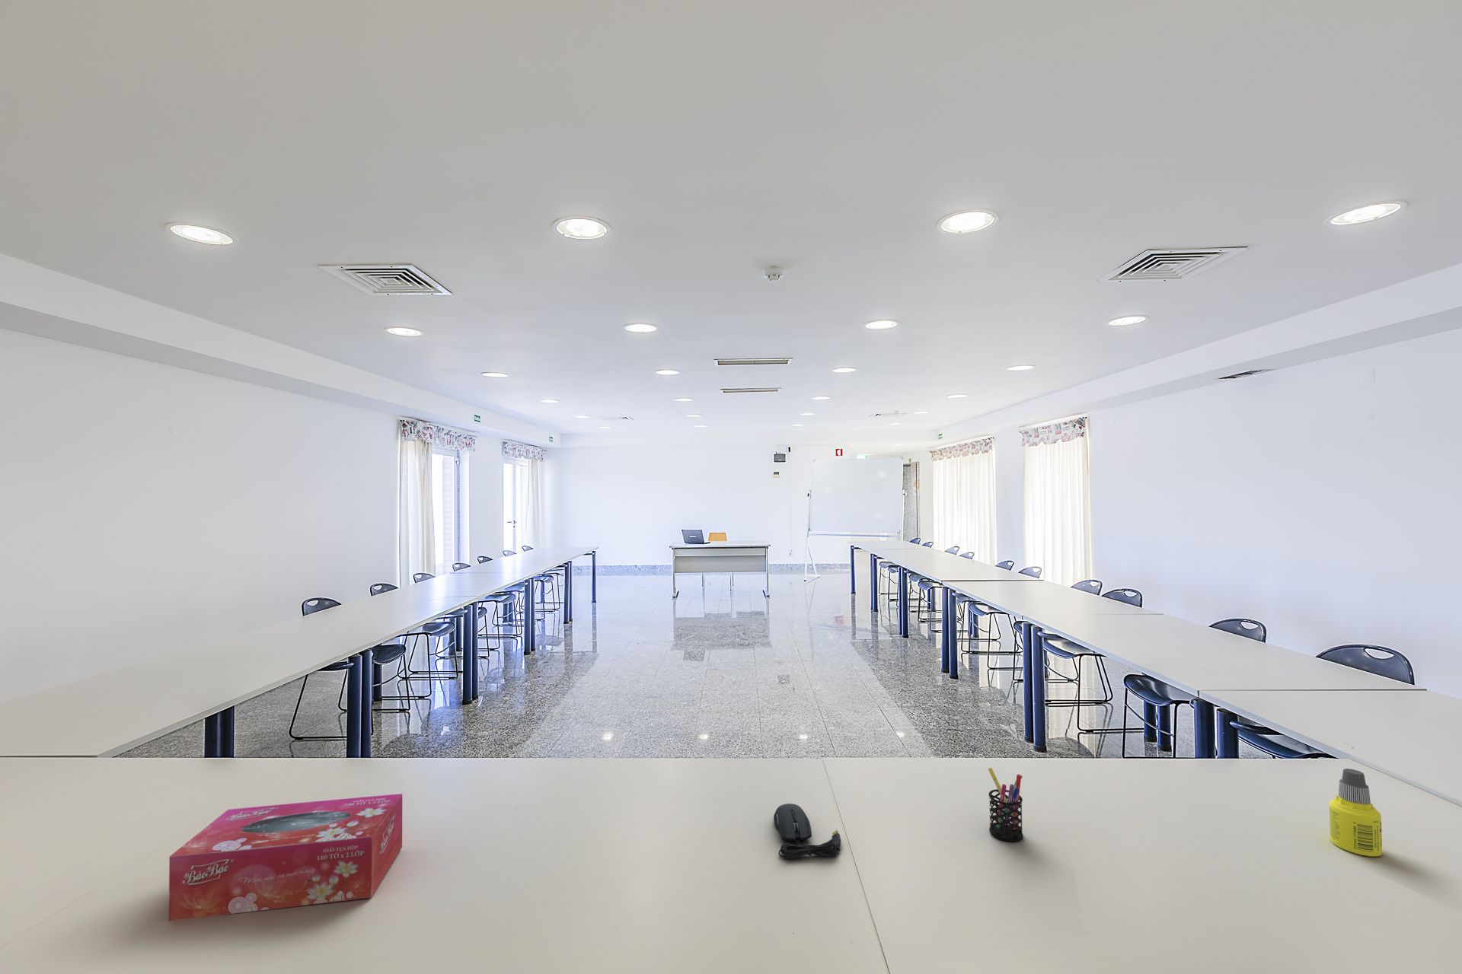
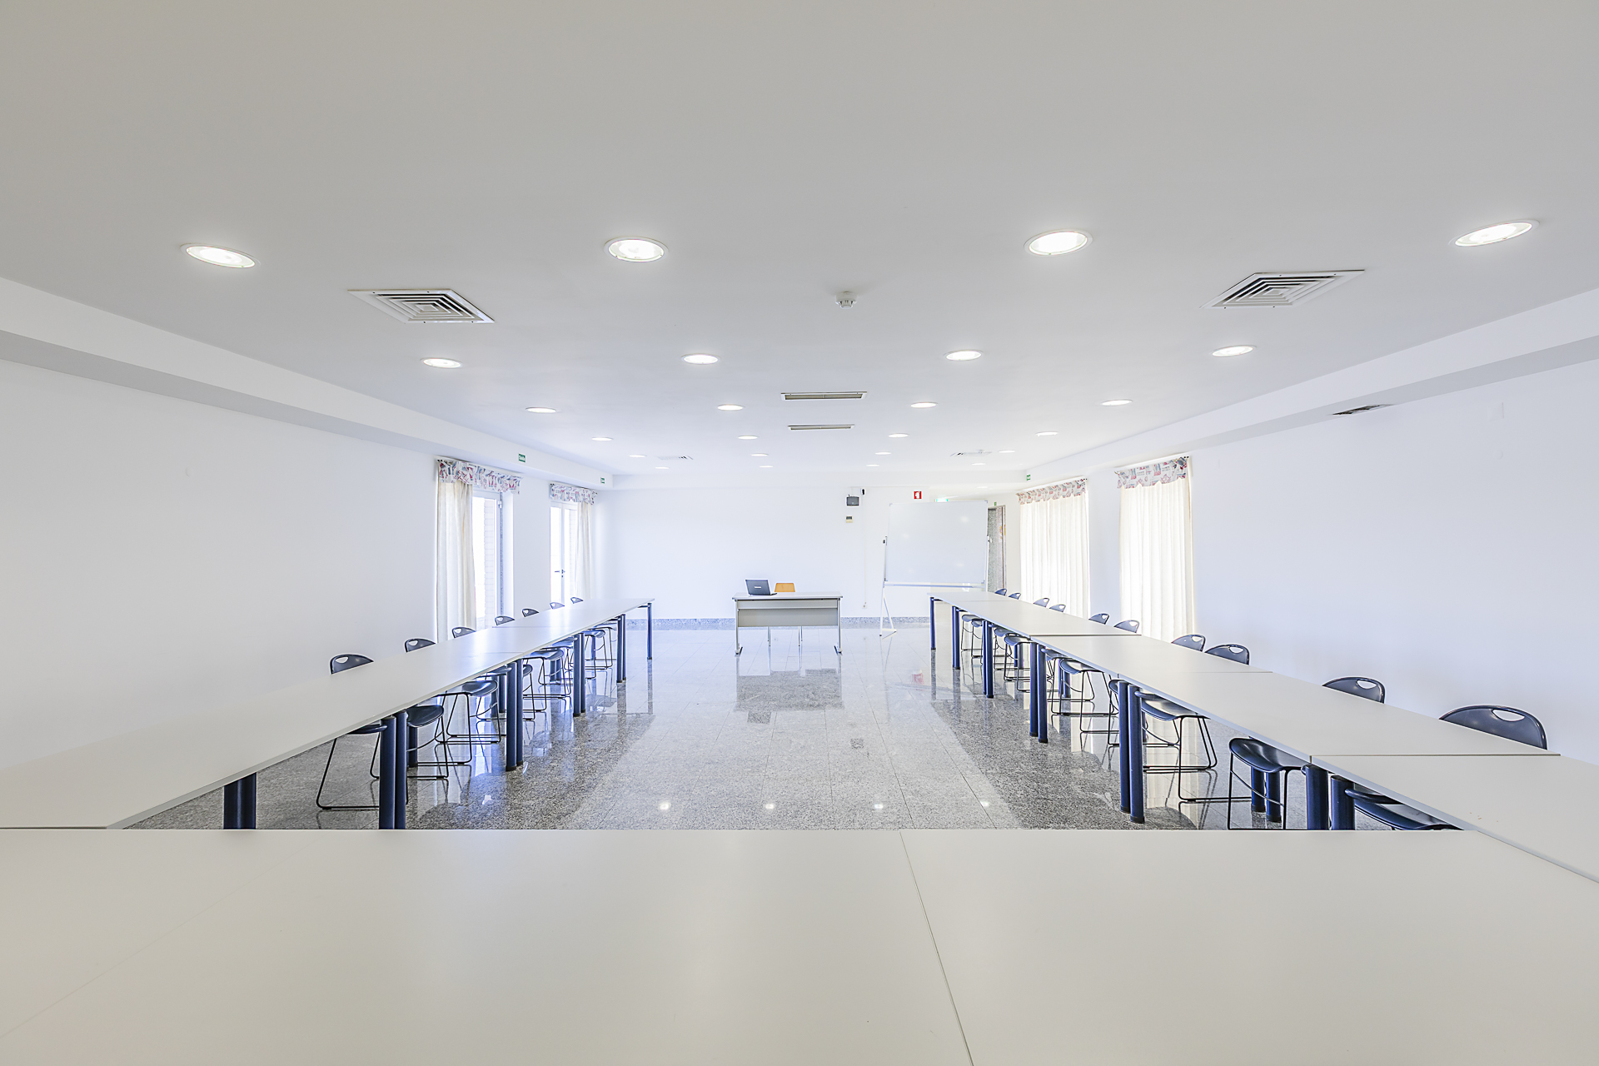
- tissue box [169,792,402,922]
- bottle [1329,767,1383,858]
- pen holder [987,767,1025,842]
- computer mouse [772,802,841,859]
